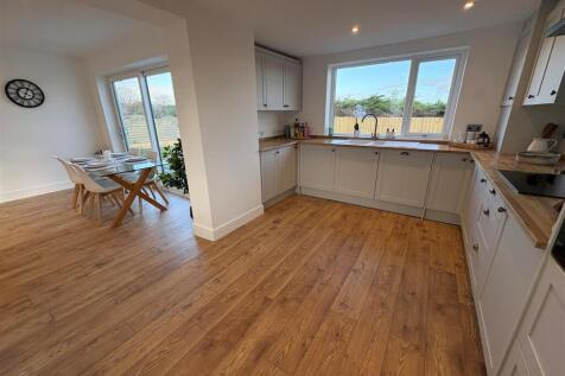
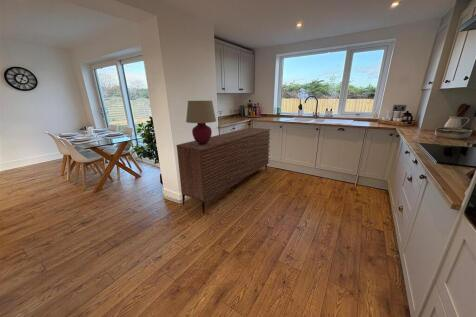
+ sideboard [175,127,272,215]
+ table lamp [185,100,217,144]
